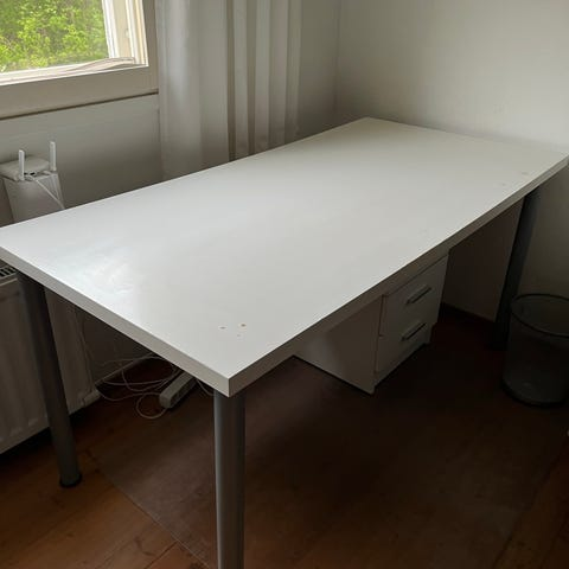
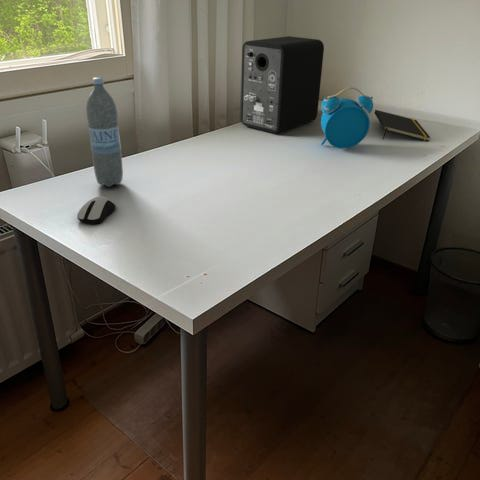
+ speaker [240,35,325,134]
+ water bottle [85,76,124,188]
+ computer mouse [76,195,117,225]
+ notepad [373,109,431,142]
+ alarm clock [320,86,374,150]
